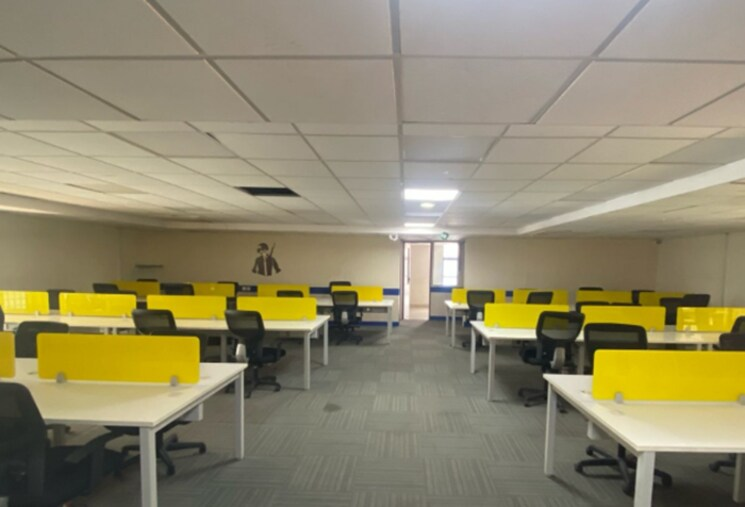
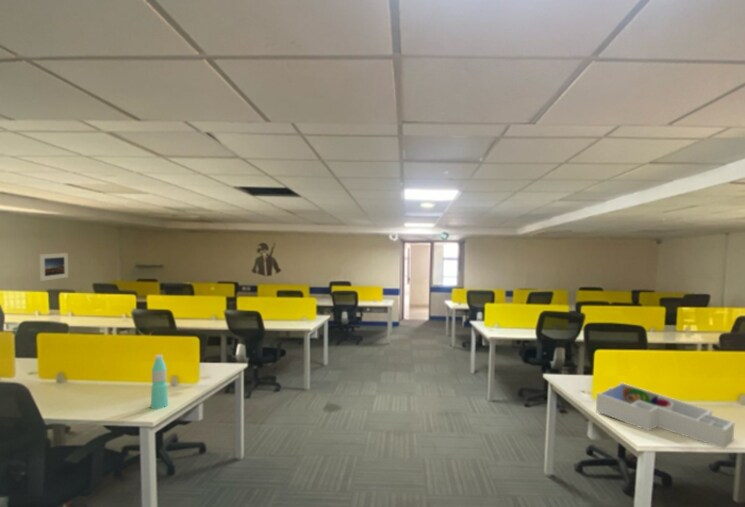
+ desk organizer [595,382,736,449]
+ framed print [39,252,69,282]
+ water bottle [150,354,169,410]
